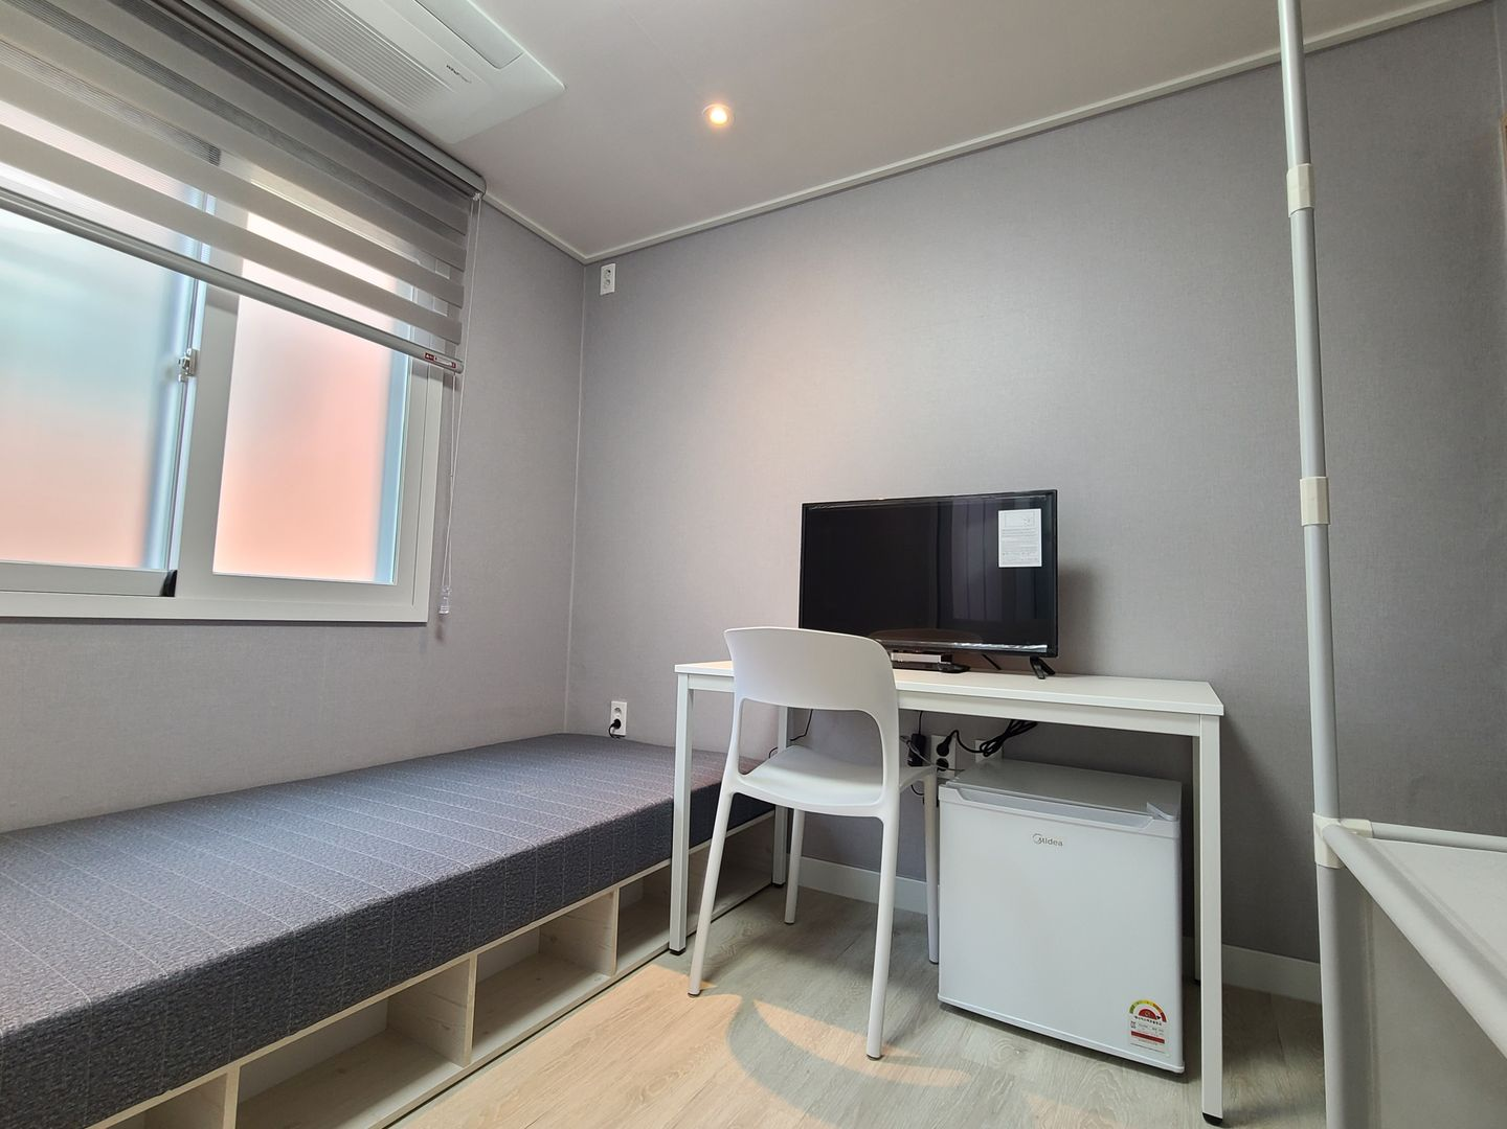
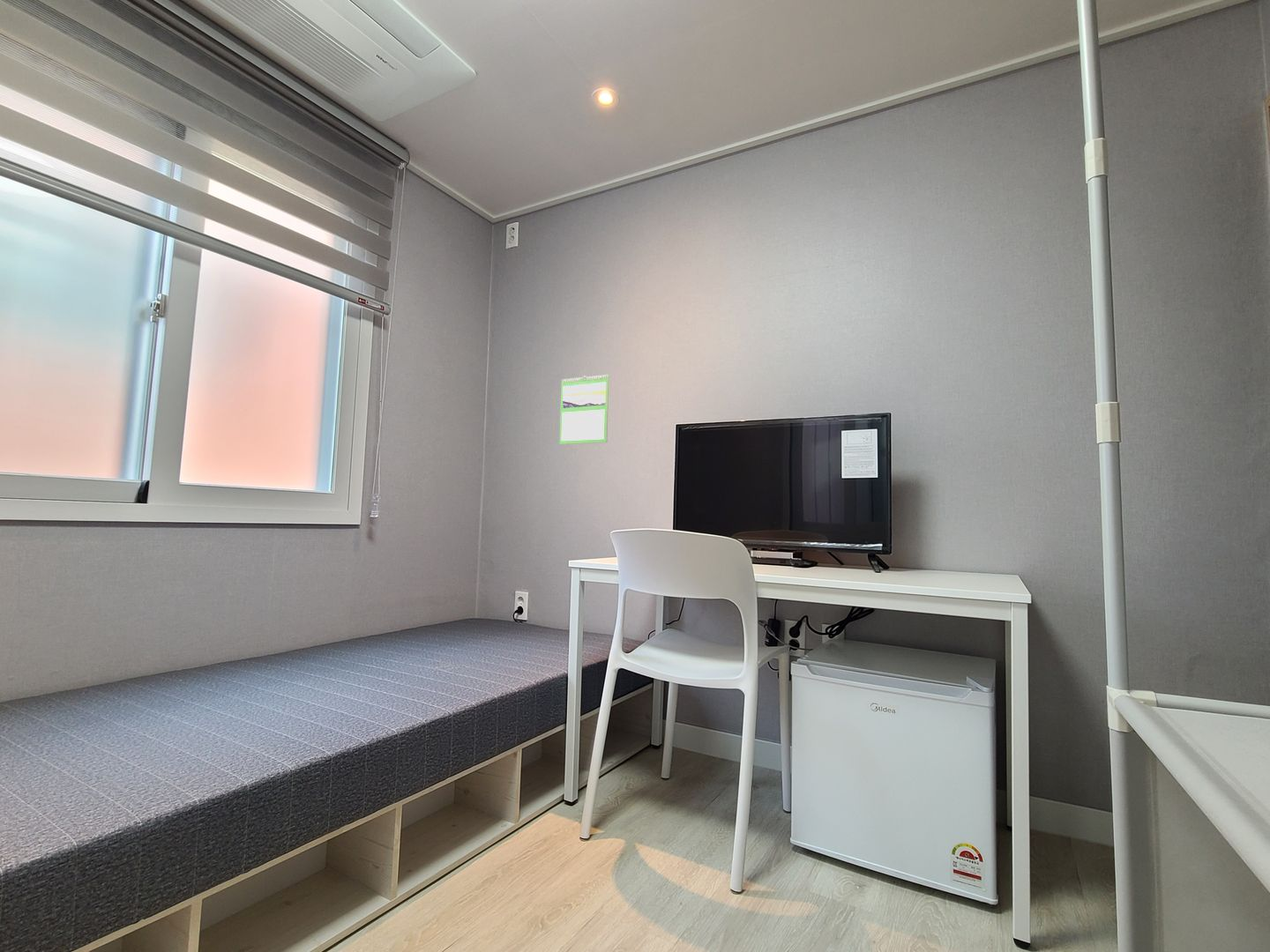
+ calendar [558,374,609,445]
